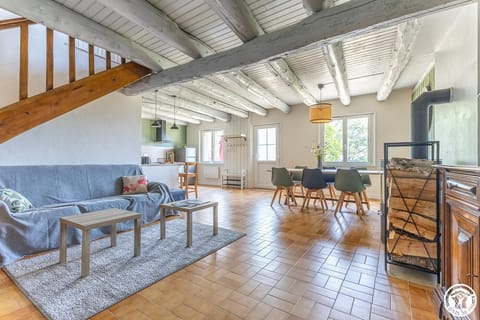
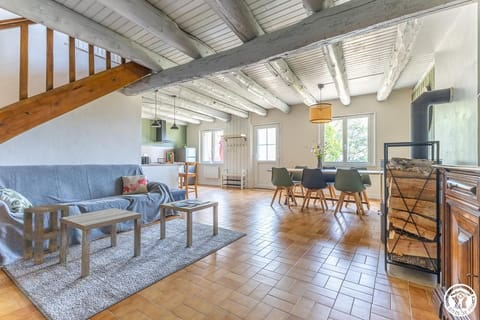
+ side table [22,203,70,266]
